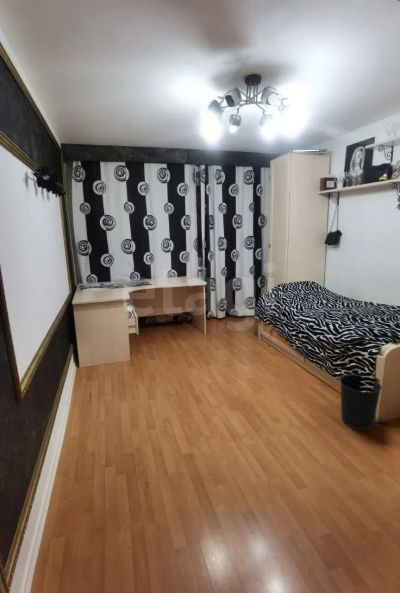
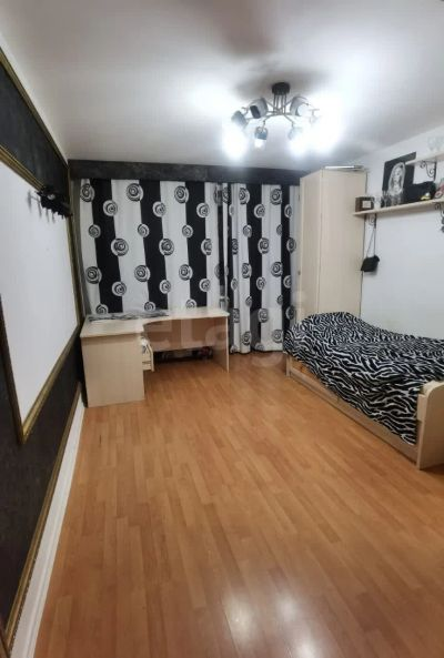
- wastebasket [339,374,383,431]
